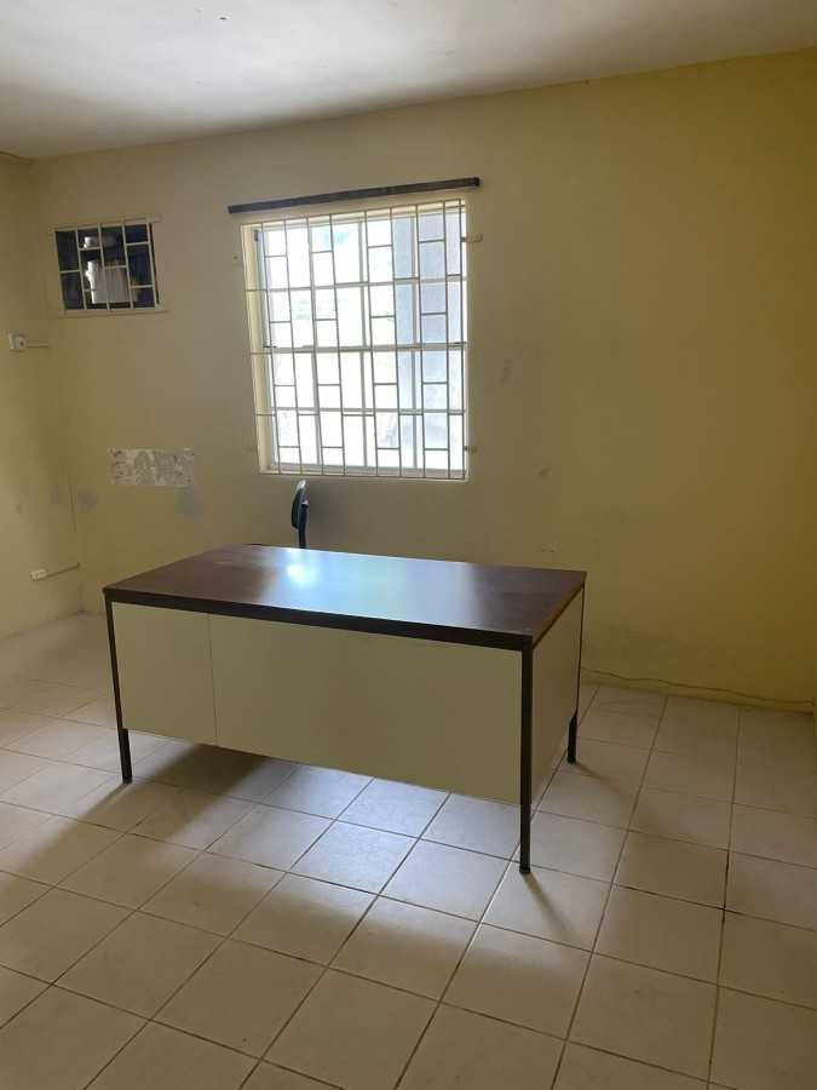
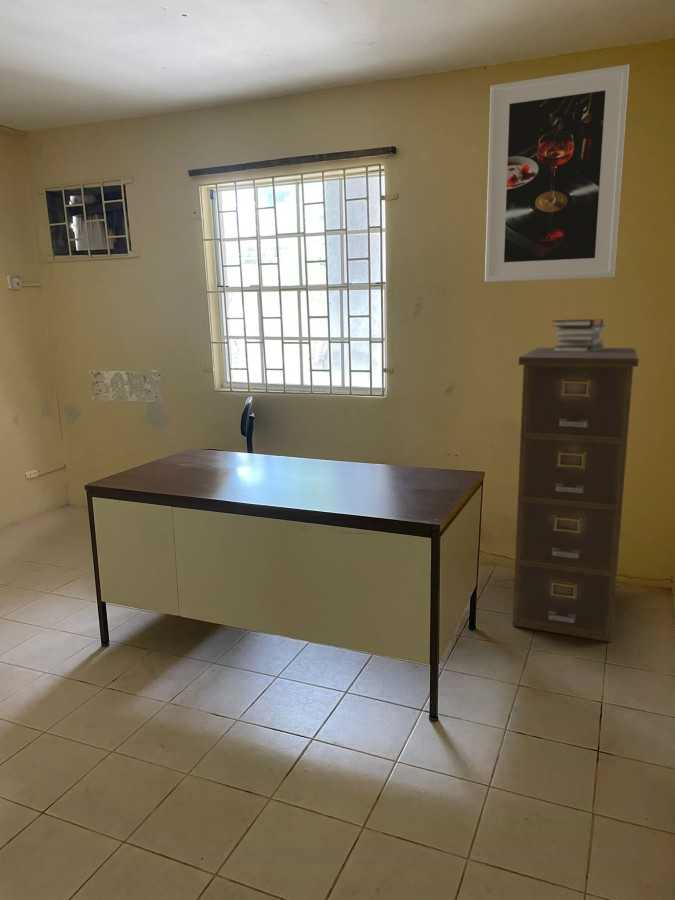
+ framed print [484,64,630,283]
+ filing cabinet [512,346,640,643]
+ book stack [551,318,606,352]
